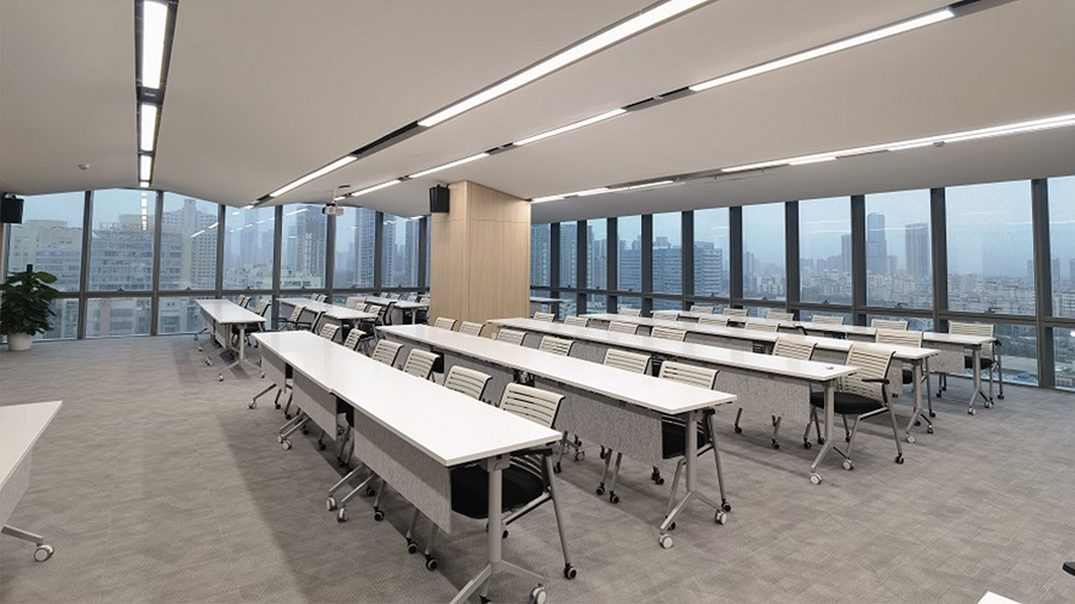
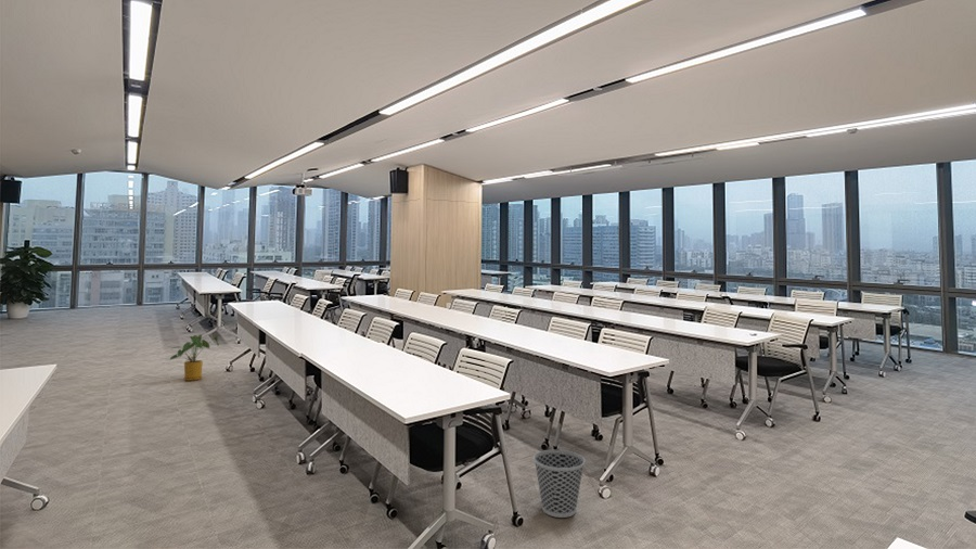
+ wastebasket [532,449,586,519]
+ house plant [169,333,220,382]
